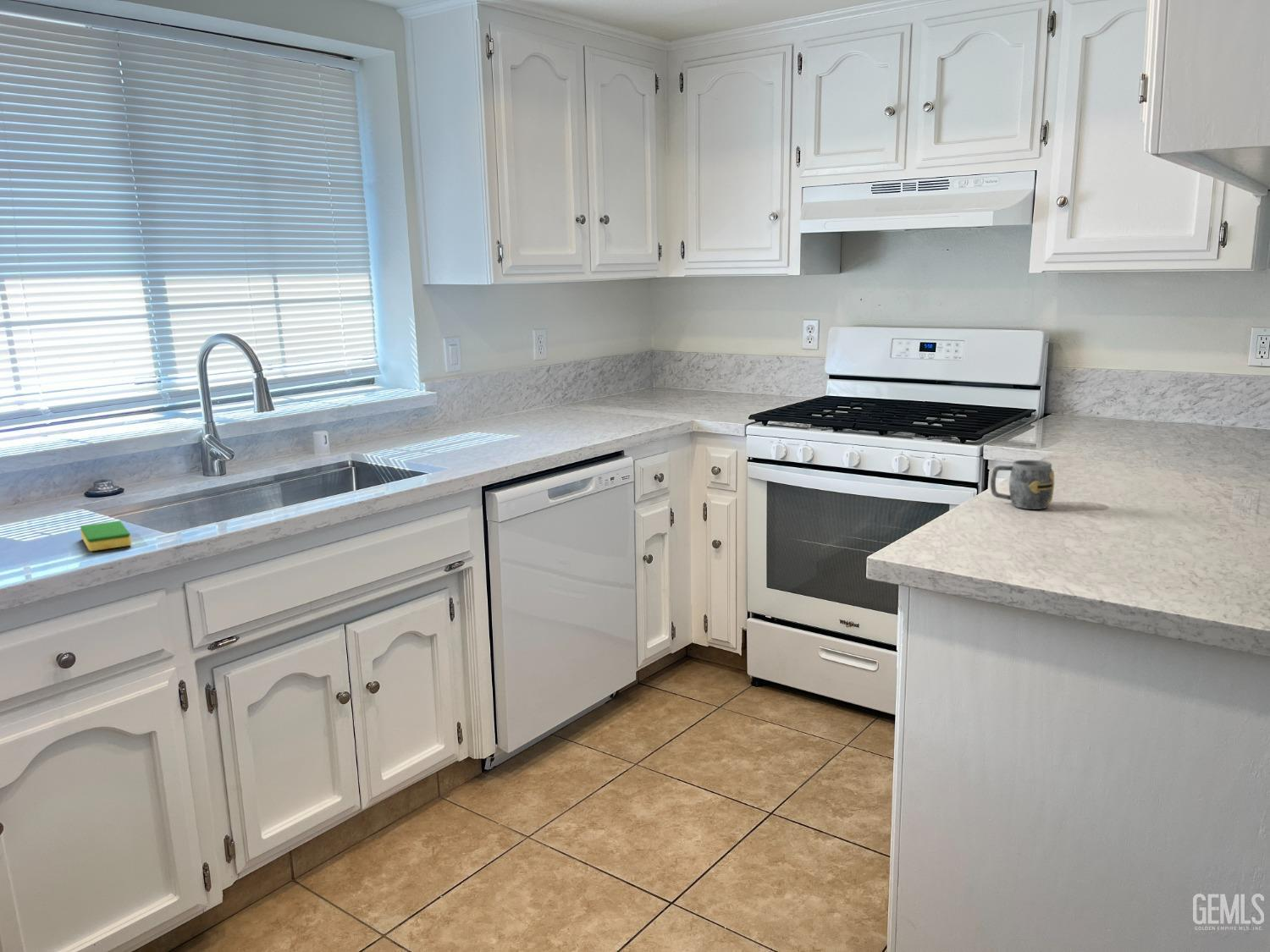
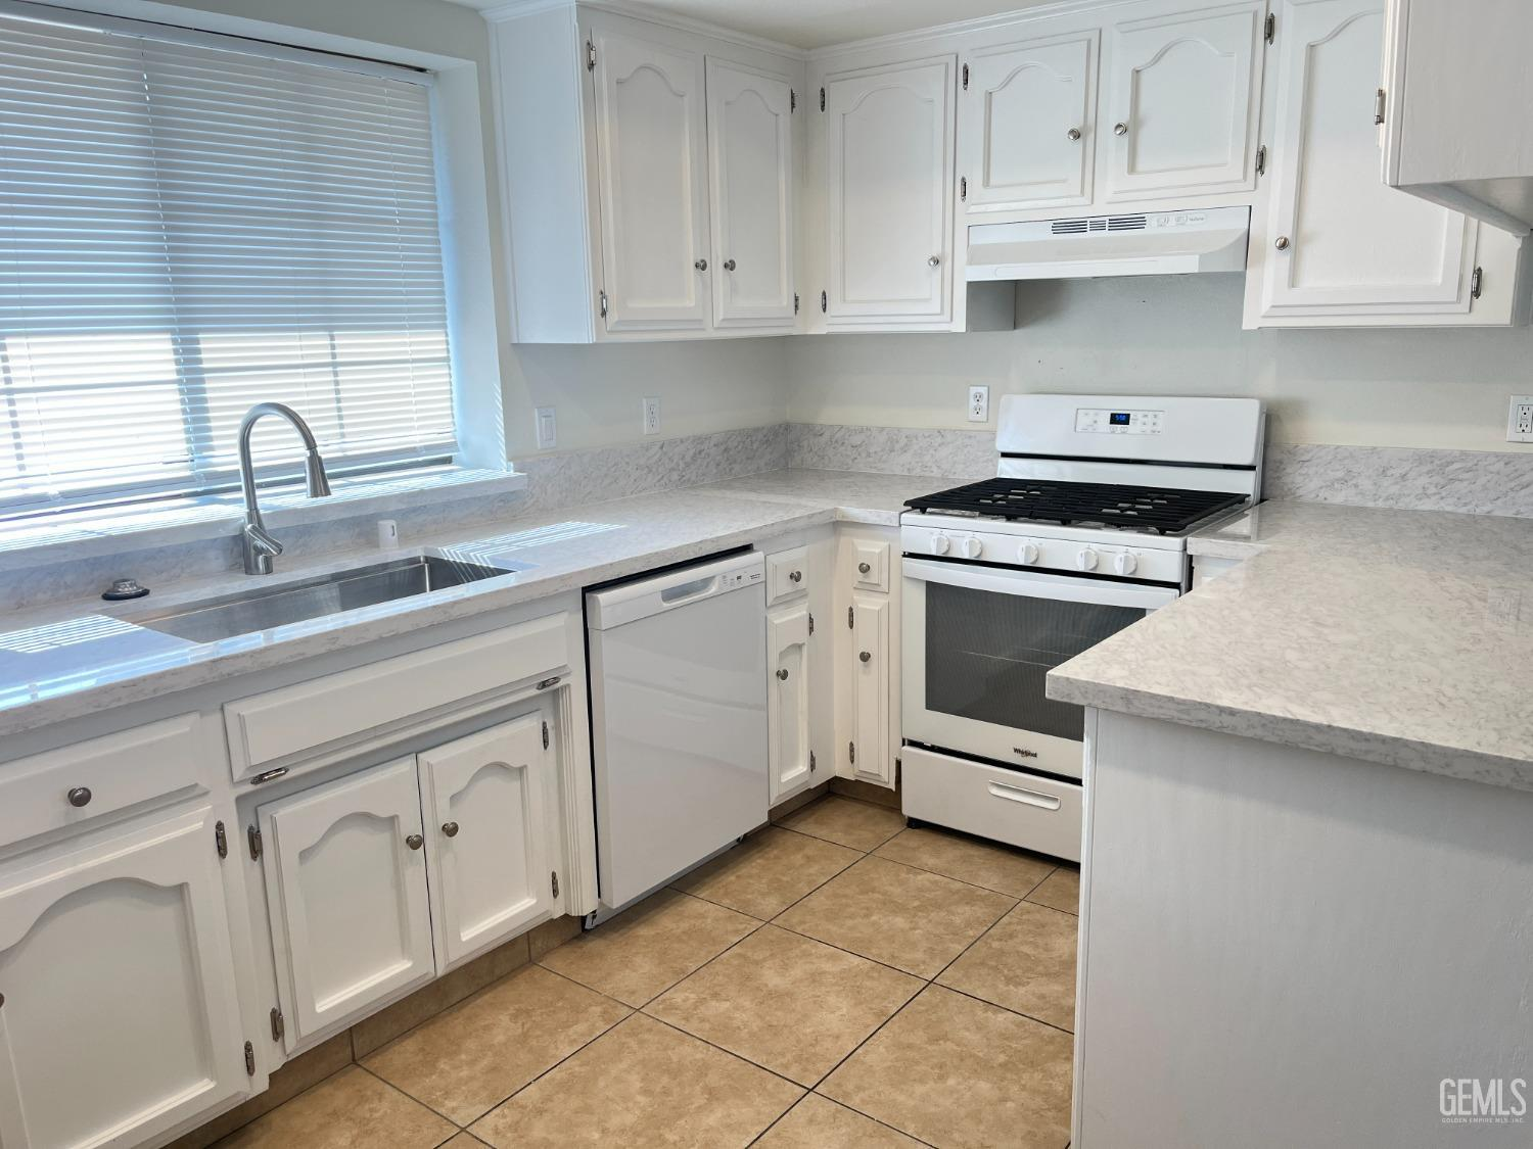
- dish sponge [80,520,132,552]
- mug [990,459,1055,510]
